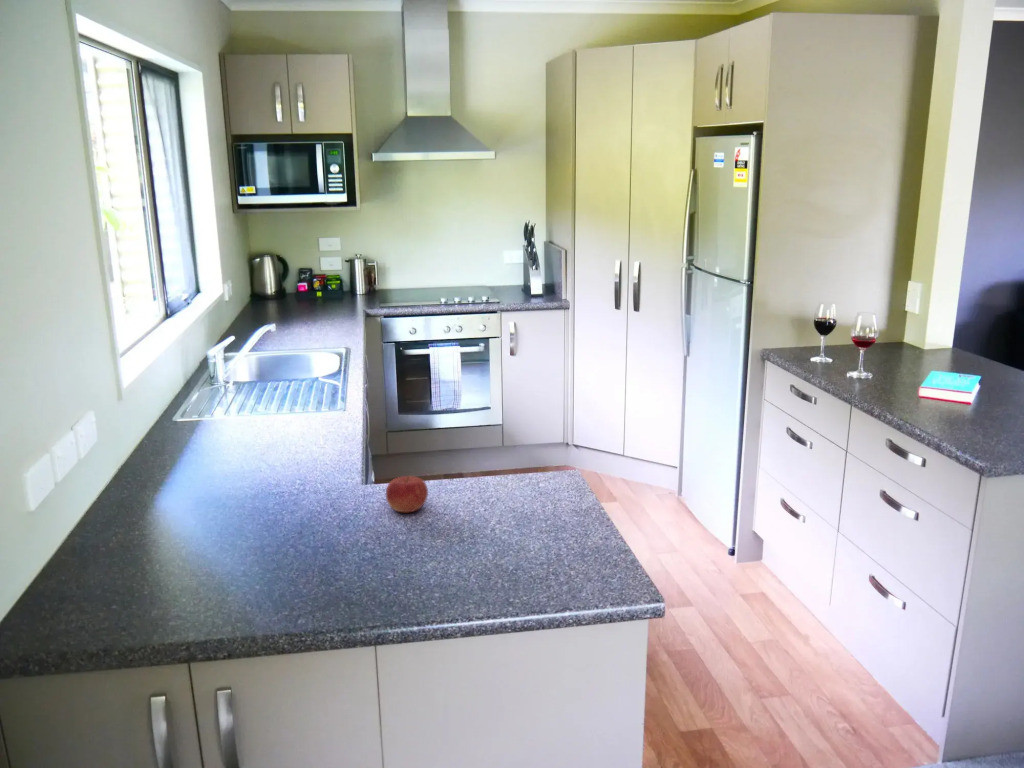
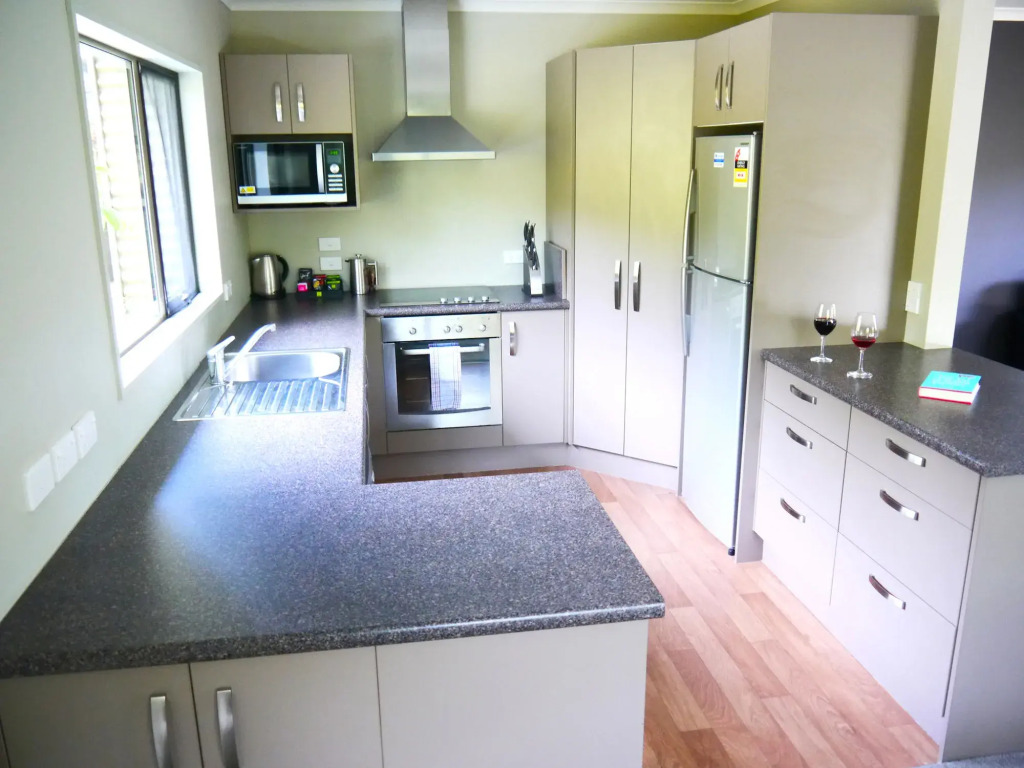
- fruit [385,474,429,513]
